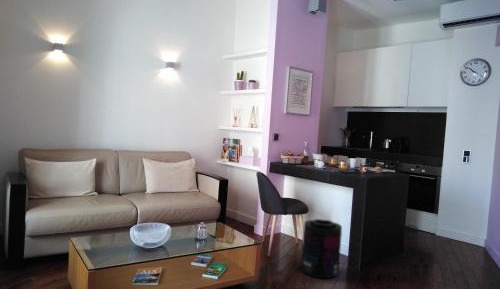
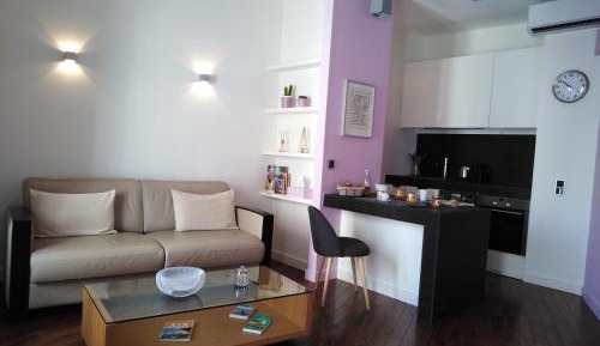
- supplement container [300,218,343,279]
